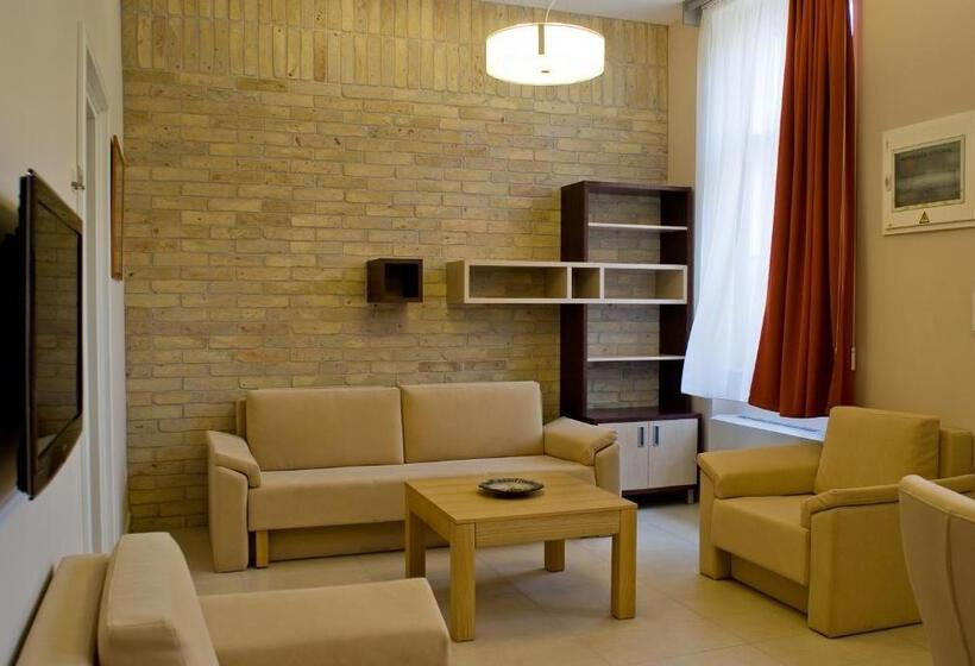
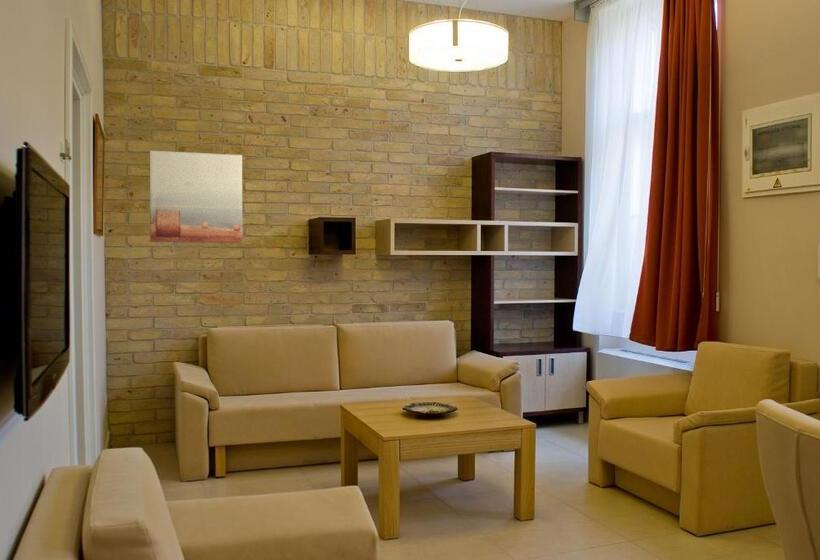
+ wall art [149,150,243,244]
